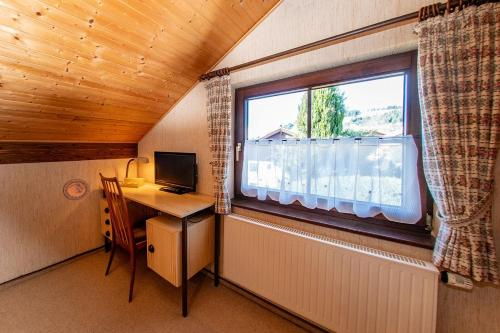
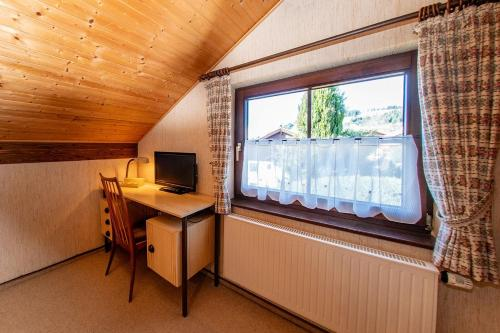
- decorative plate [62,178,90,201]
